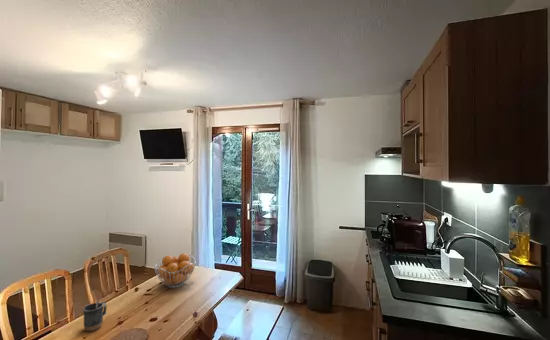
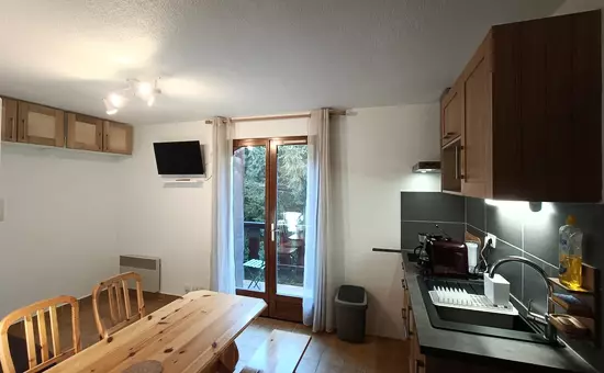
- mug [82,299,108,332]
- fruit basket [154,252,197,289]
